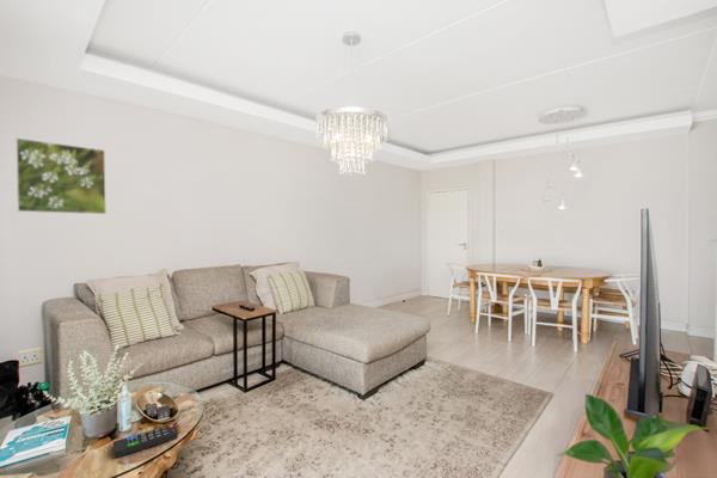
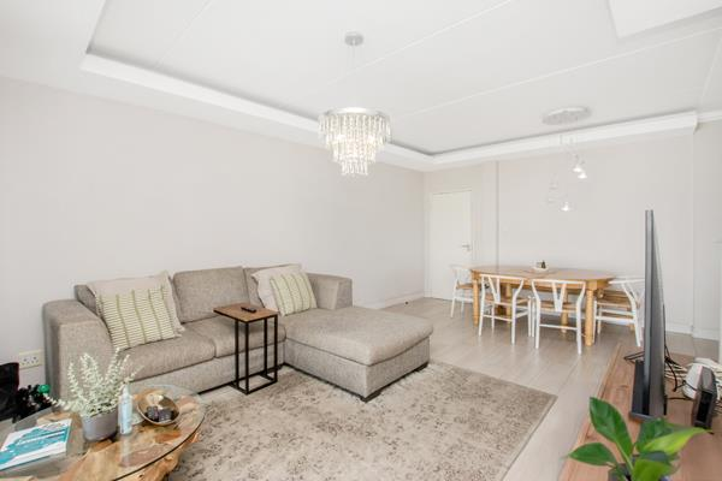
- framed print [14,136,108,215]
- remote control [112,423,179,459]
